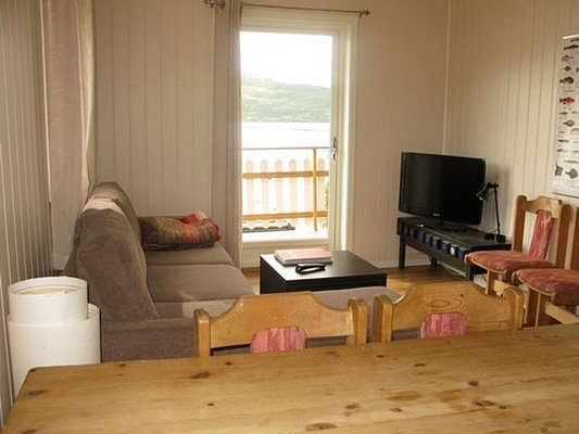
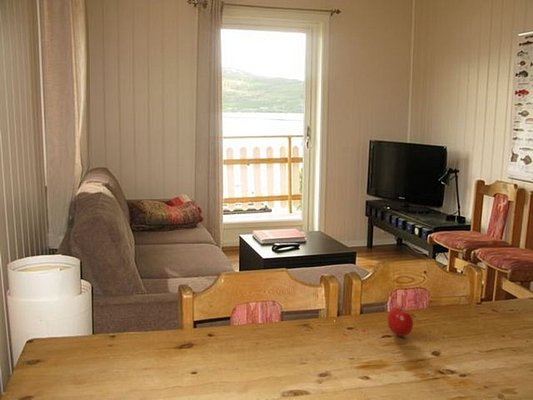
+ apple [387,305,414,337]
